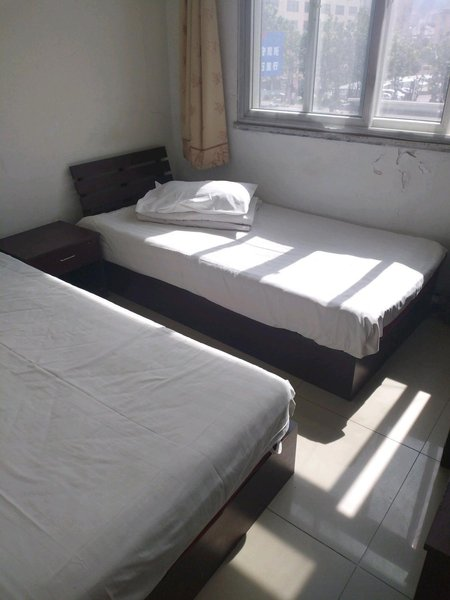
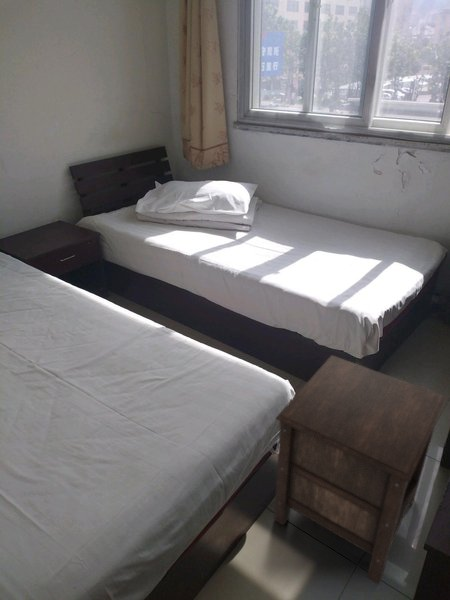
+ nightstand [273,354,448,585]
